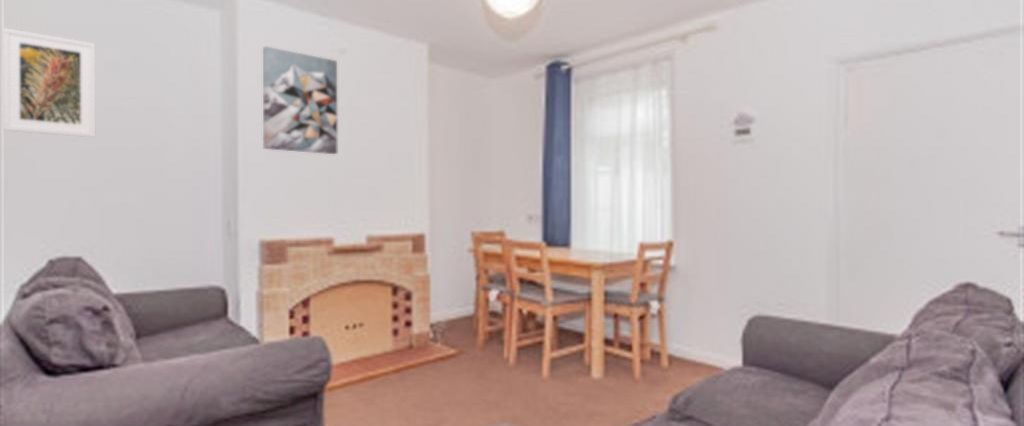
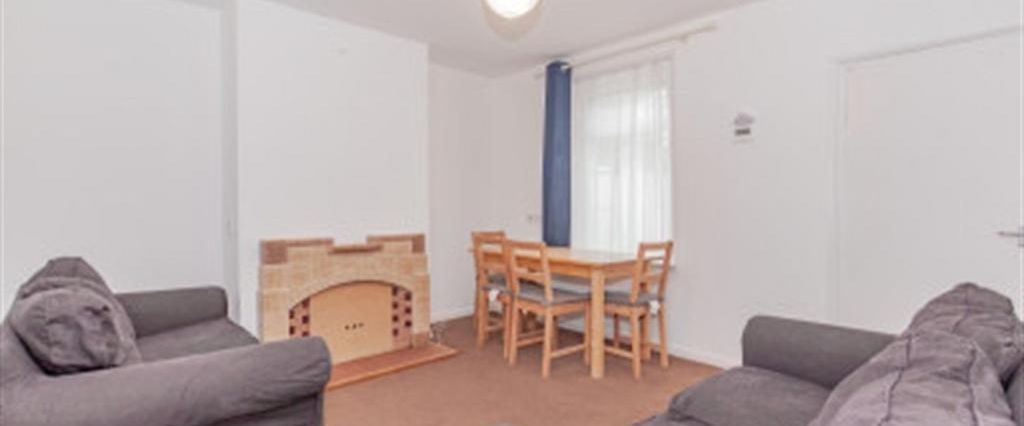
- wall art [262,45,338,155]
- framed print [2,27,96,138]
